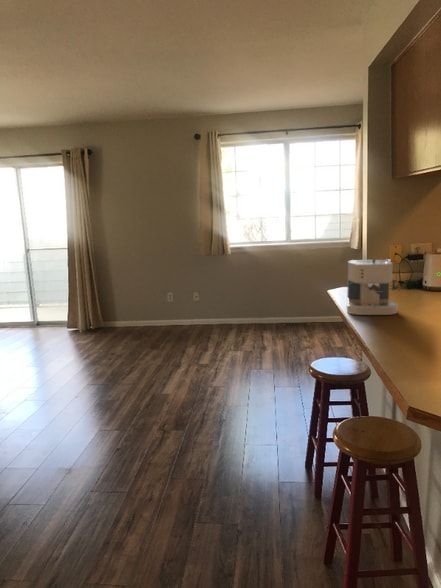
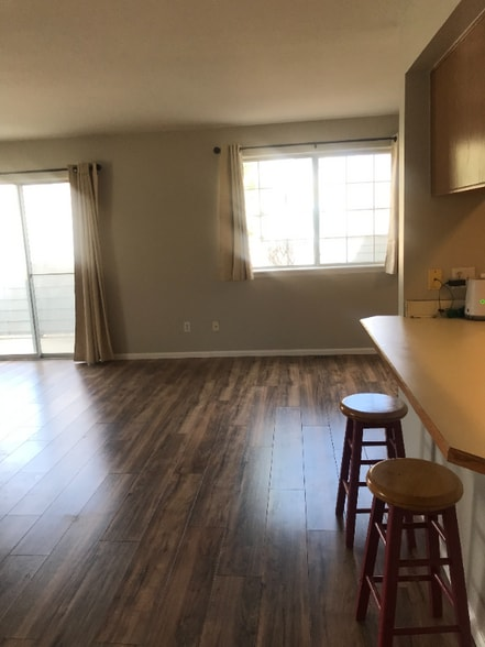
- coffee maker [345,258,399,316]
